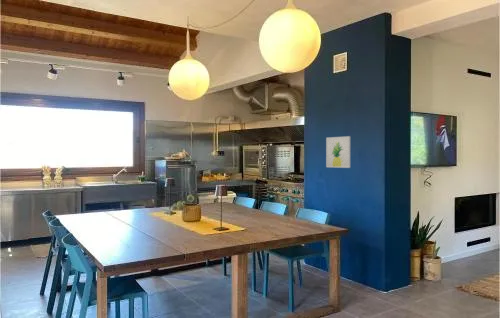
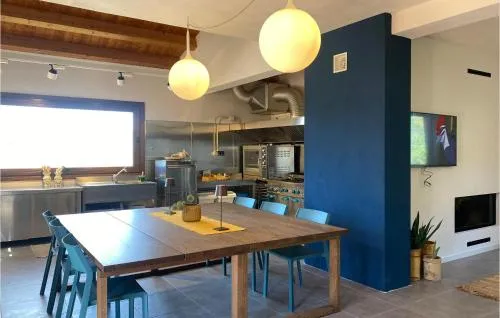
- wall art [325,135,351,169]
